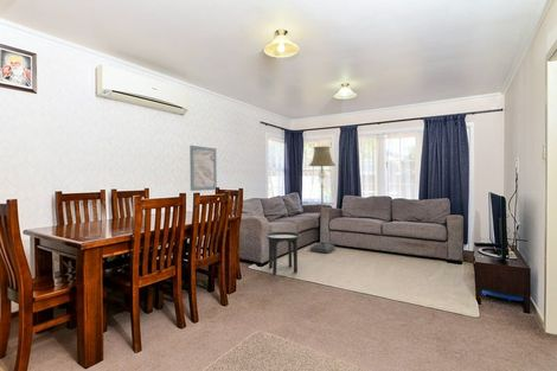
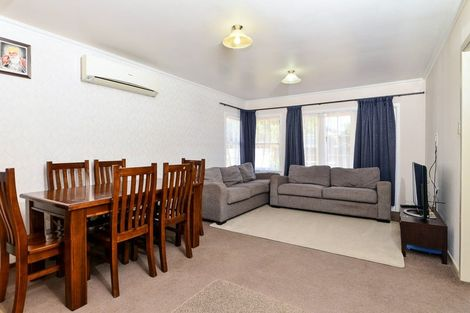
- floor lamp [308,146,337,254]
- side table [263,231,302,275]
- wall art [188,145,218,192]
